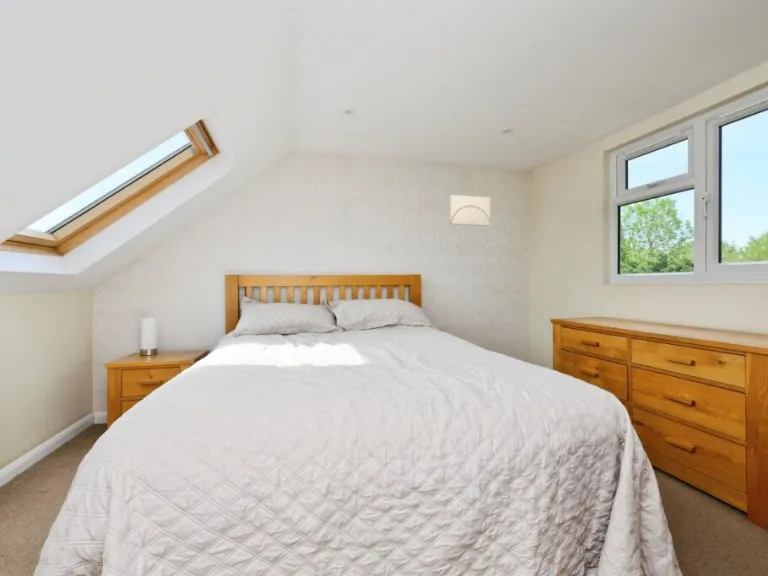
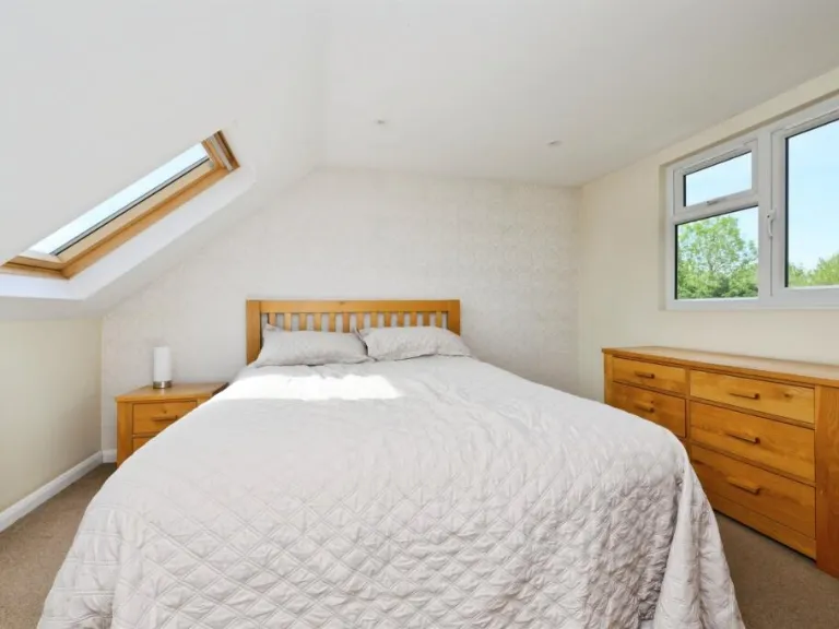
- wall art [449,194,491,227]
